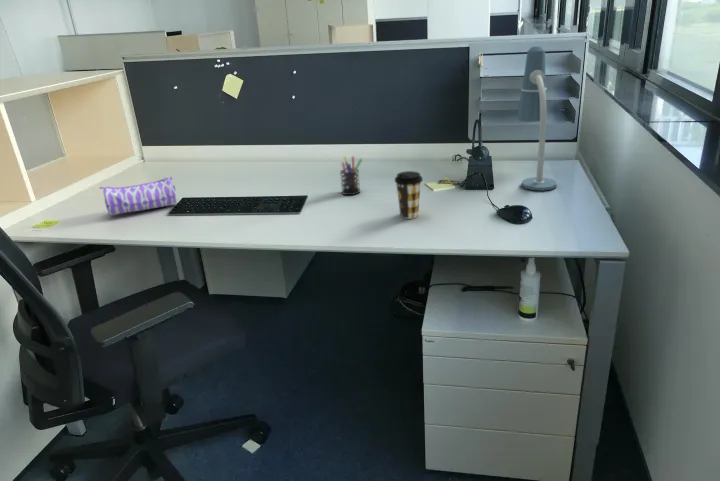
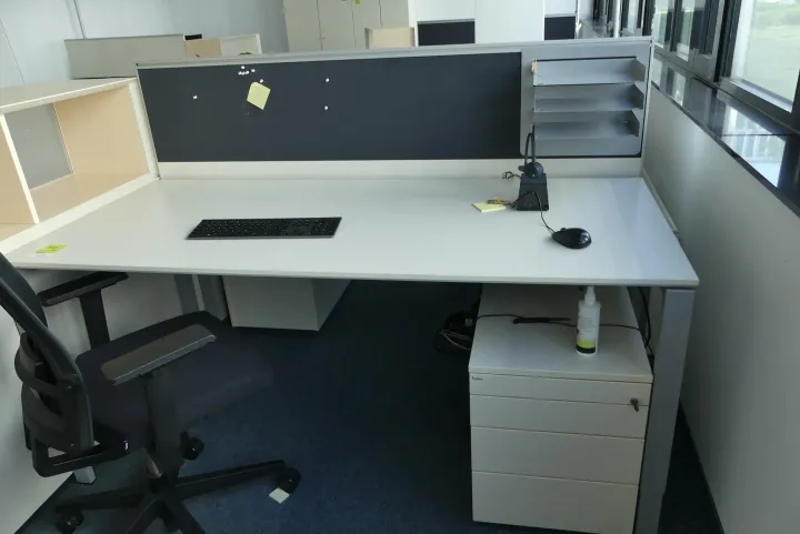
- pen holder [339,155,363,196]
- coffee cup [394,170,424,220]
- desk lamp [516,45,558,192]
- pencil case [99,175,177,216]
